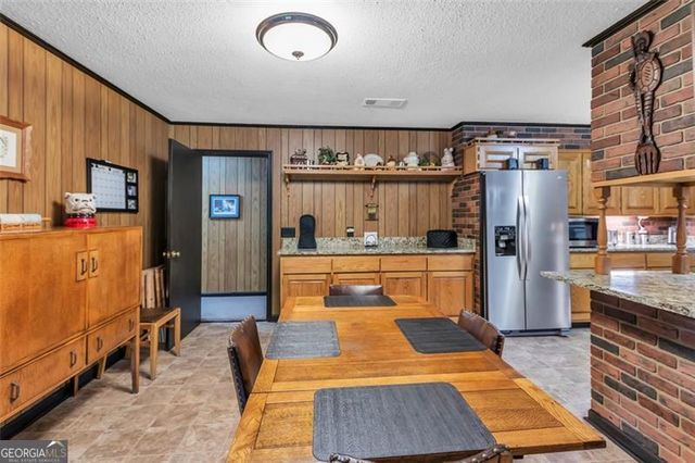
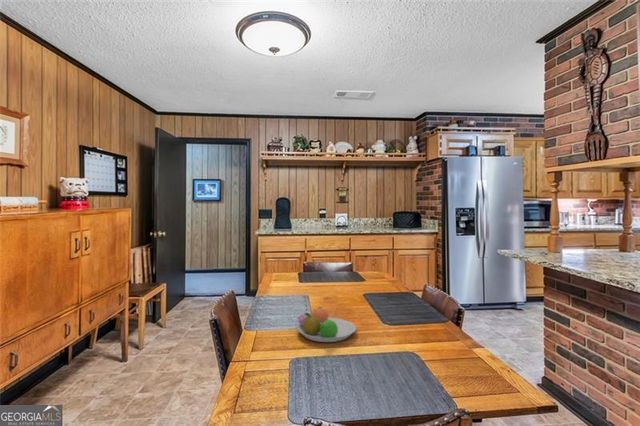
+ fruit bowl [296,306,357,343]
